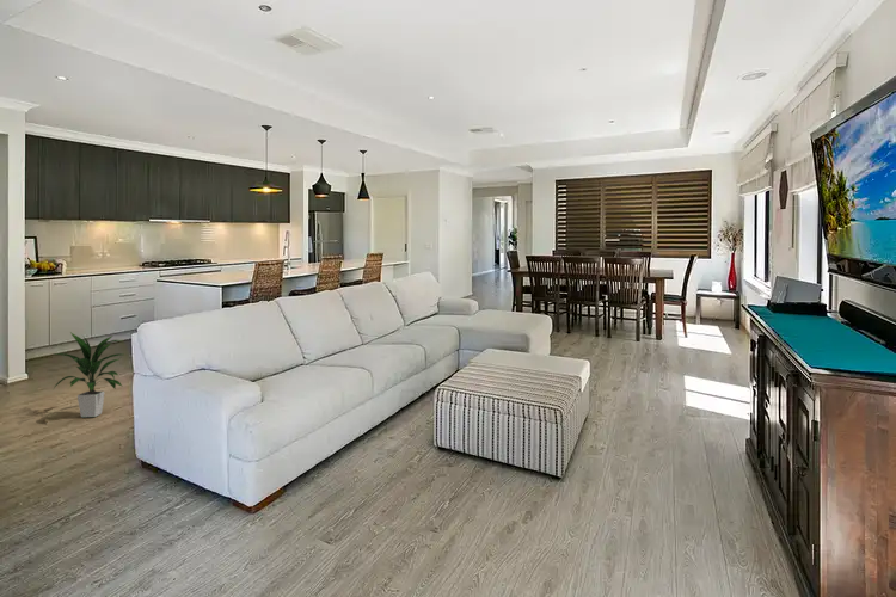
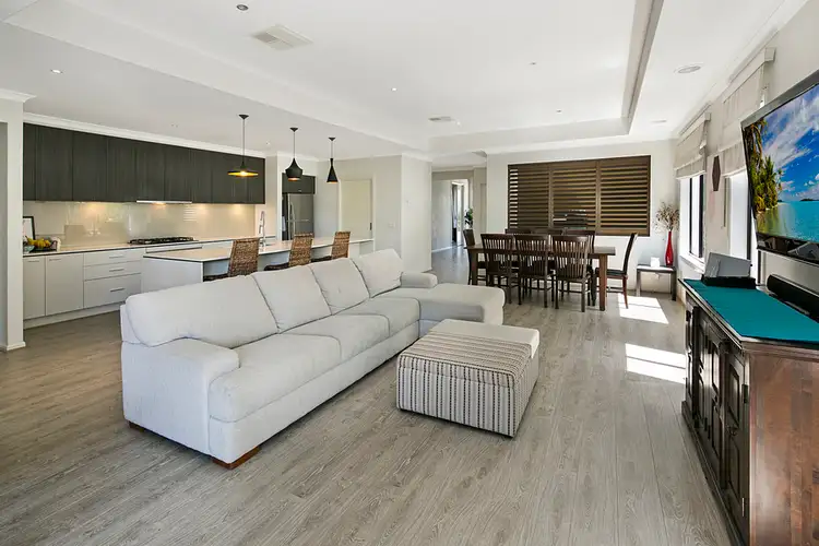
- indoor plant [53,331,123,418]
